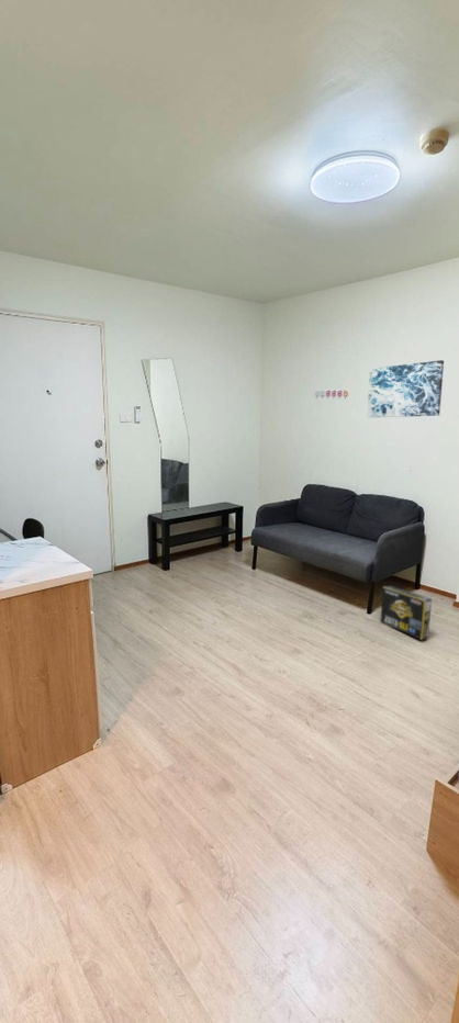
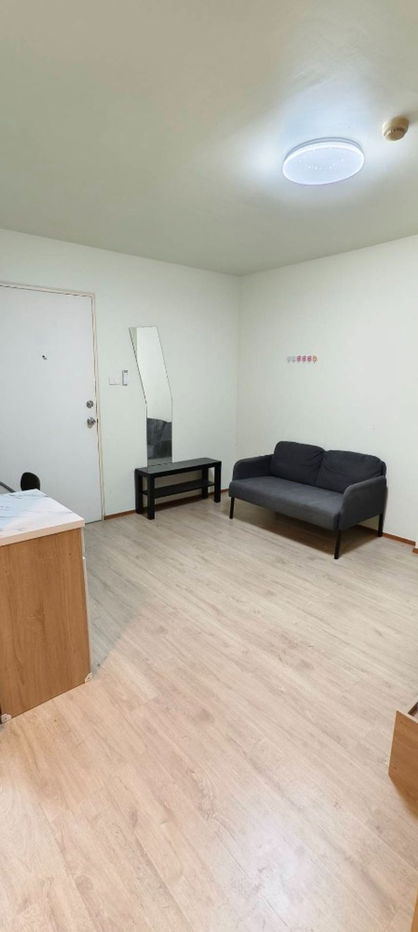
- wall art [367,359,445,418]
- box [379,584,433,641]
